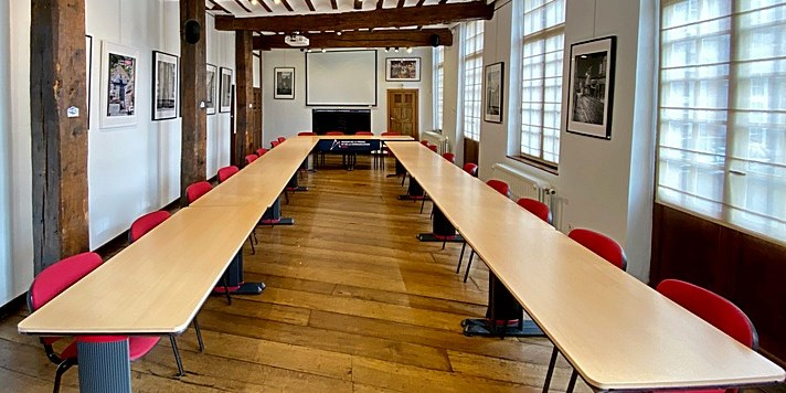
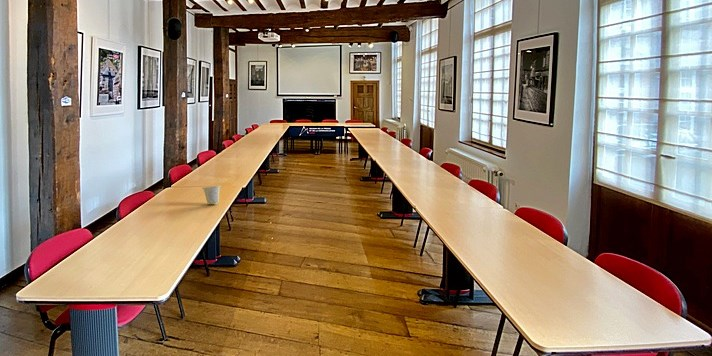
+ cup [202,185,221,205]
